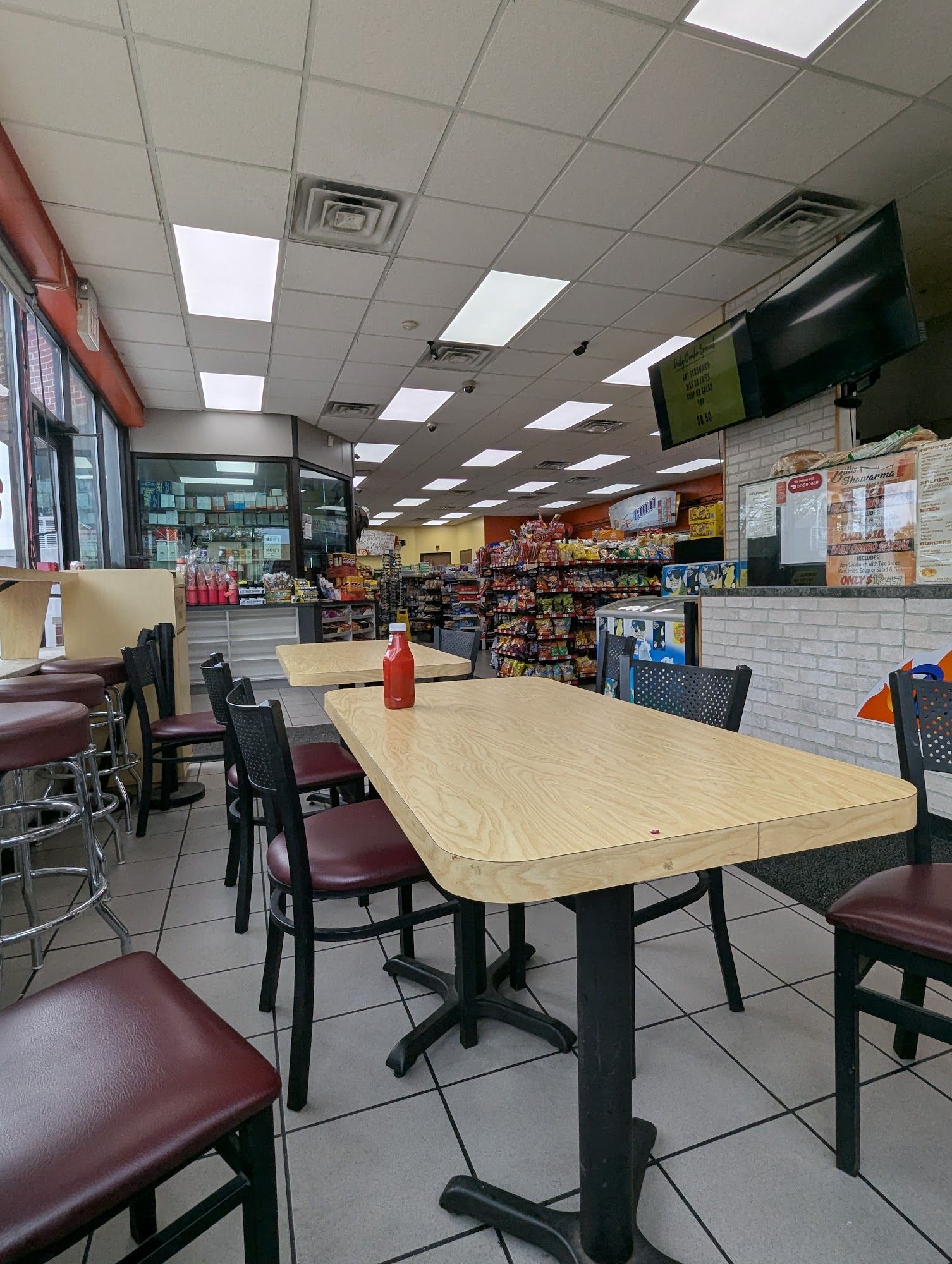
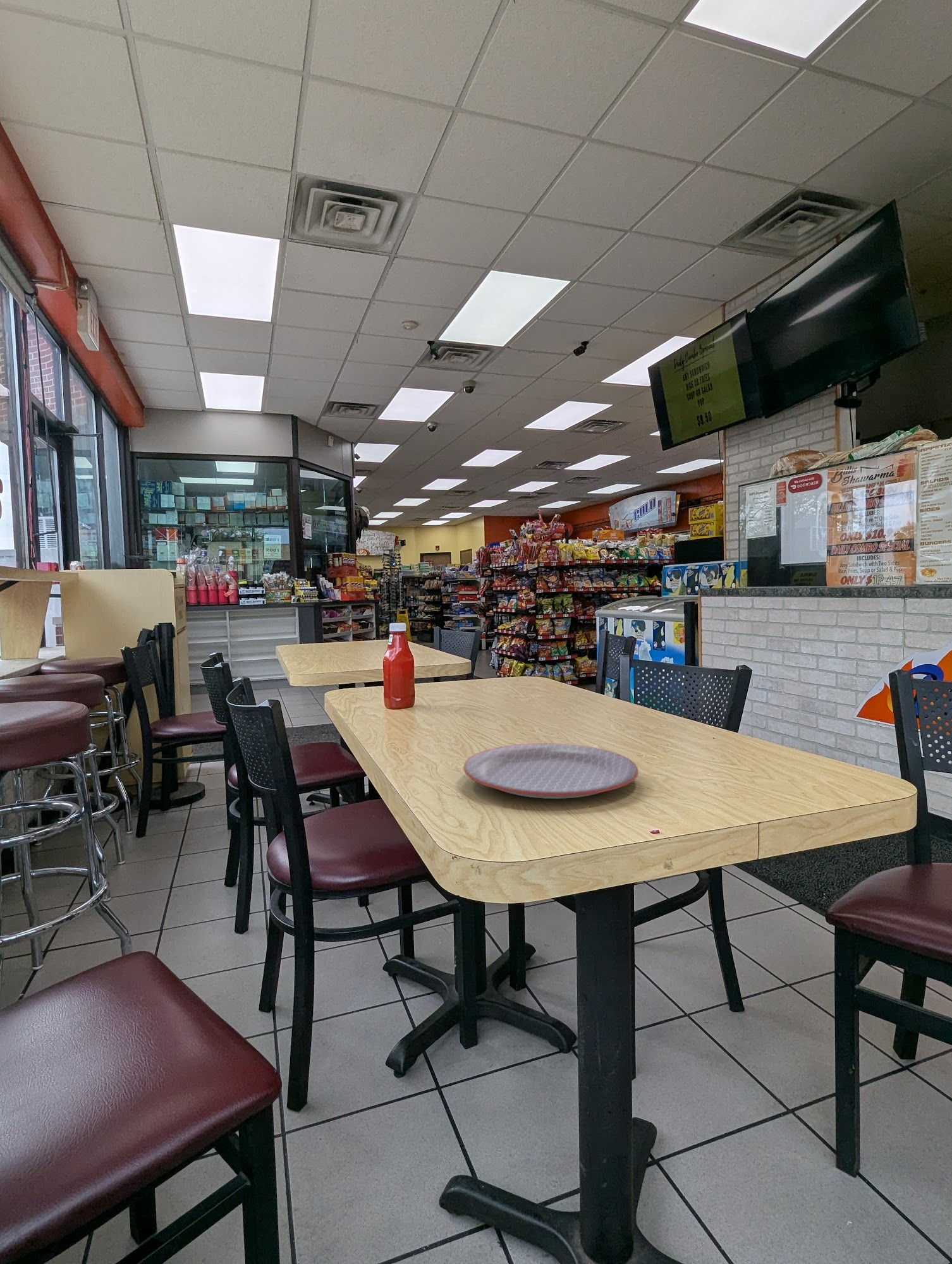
+ plate [463,743,639,799]
